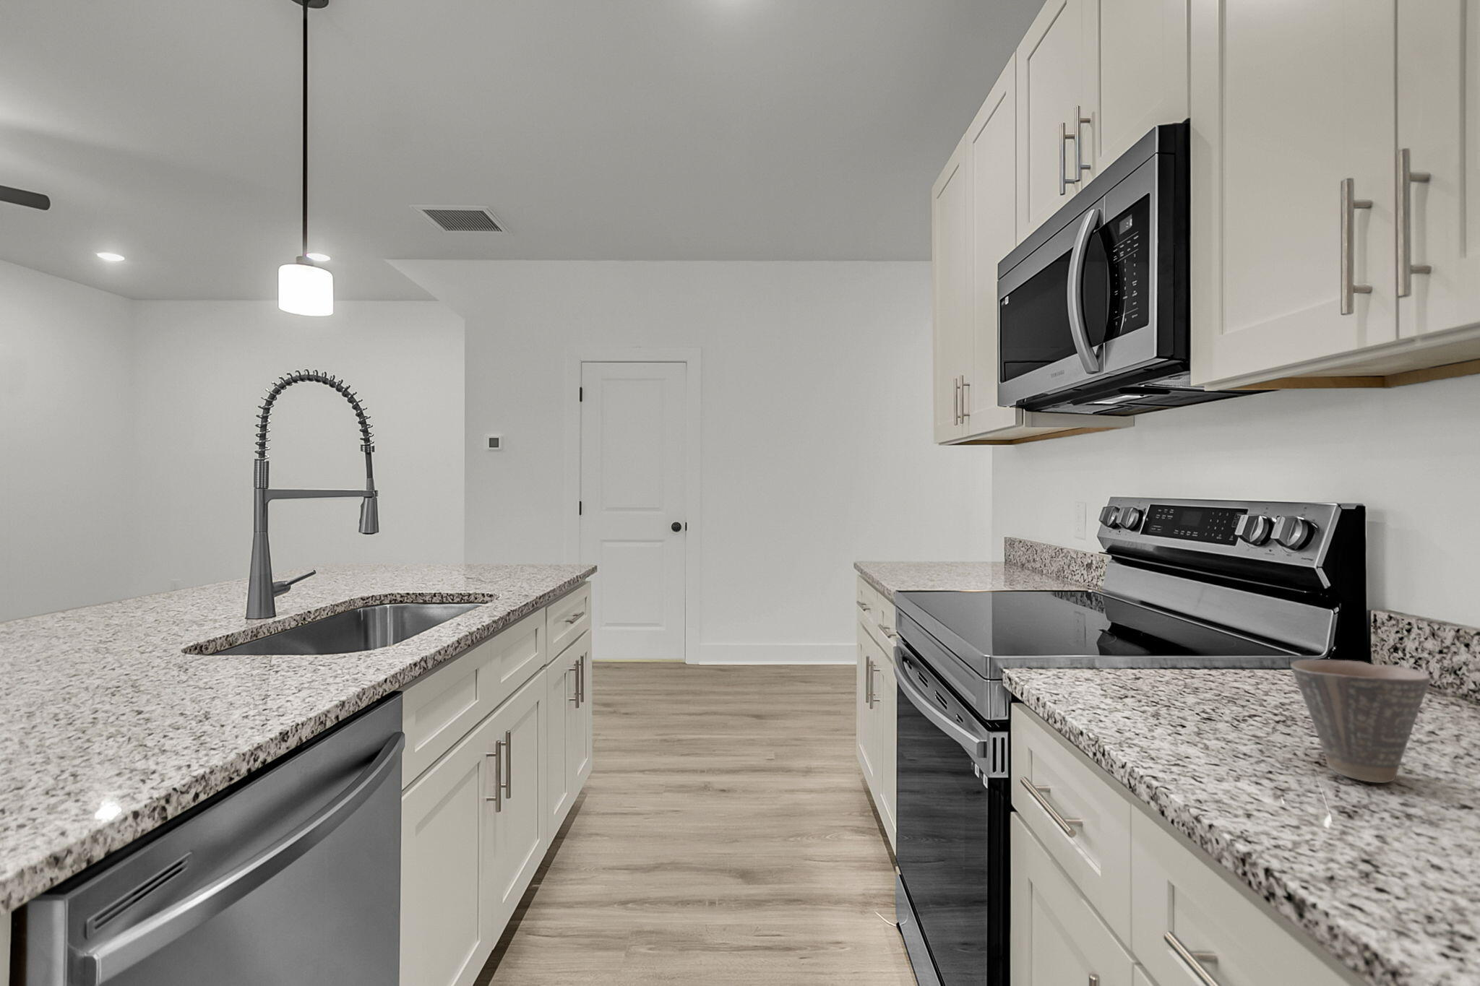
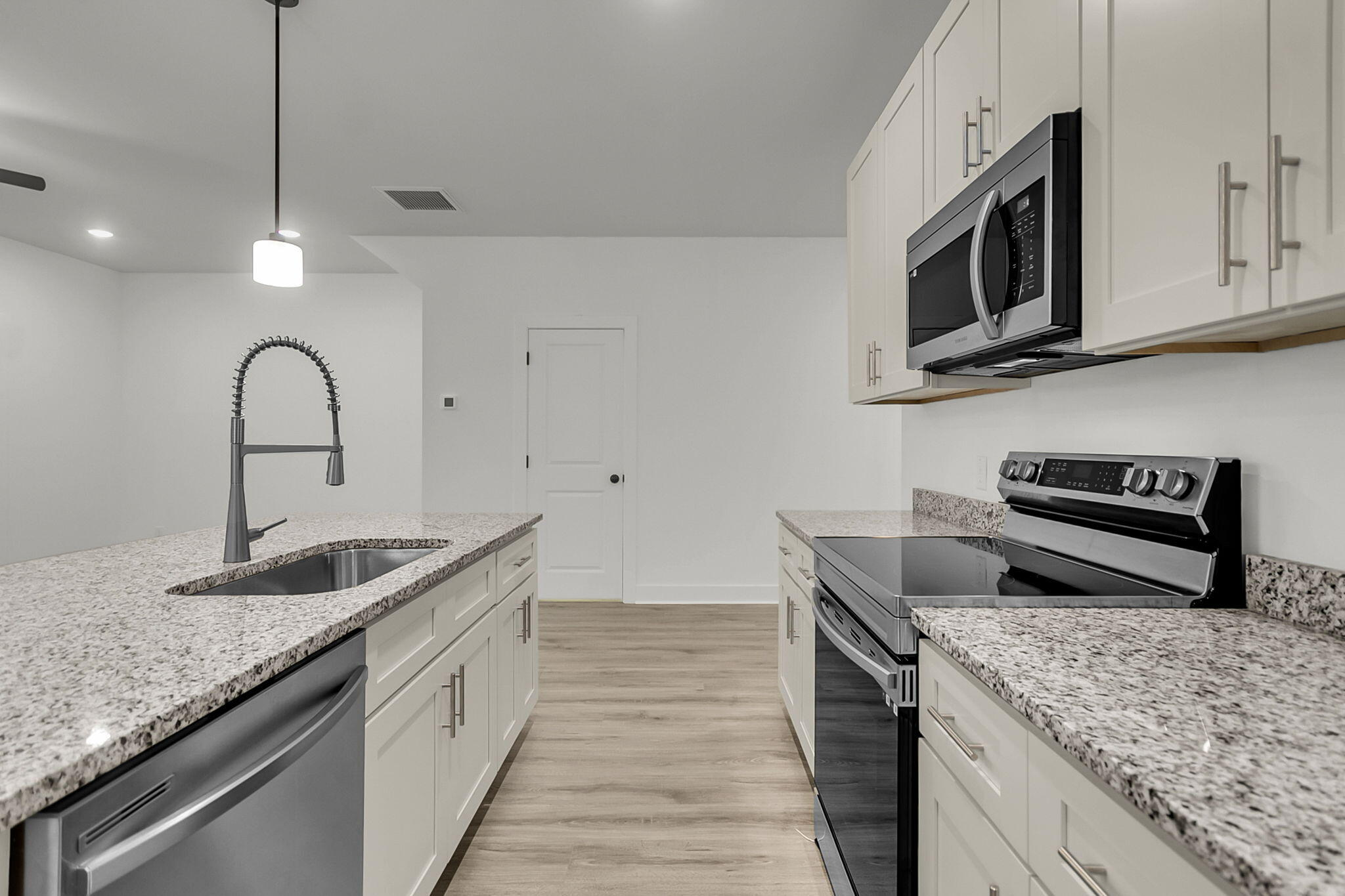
- cup [1290,659,1430,784]
